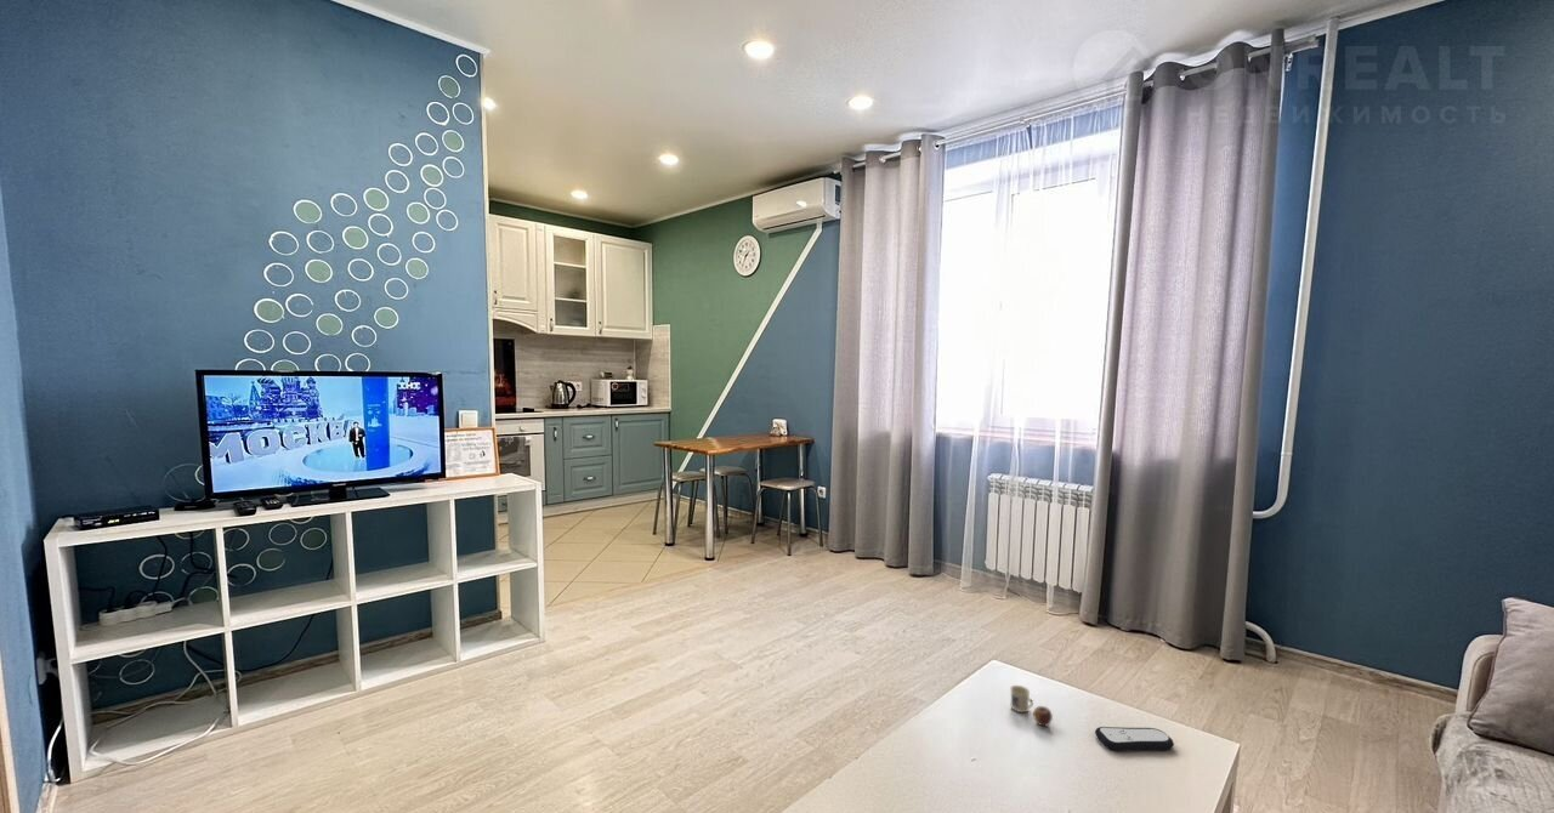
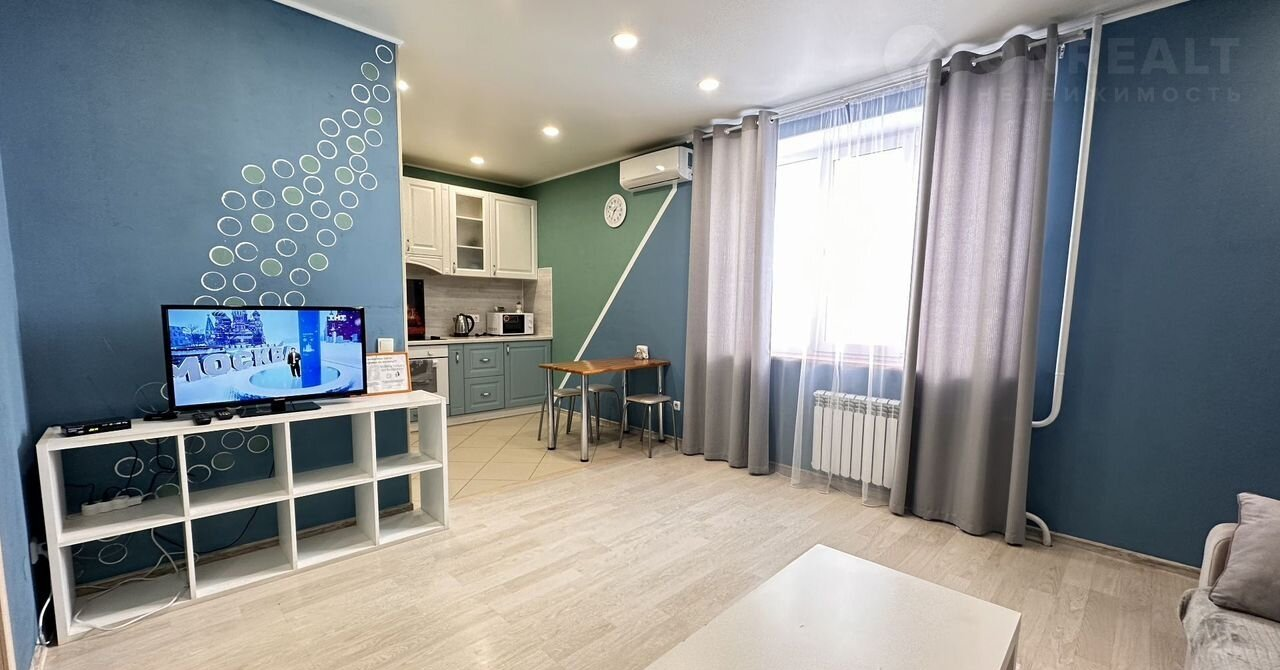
- mug [1009,684,1054,728]
- remote control [1094,726,1175,752]
